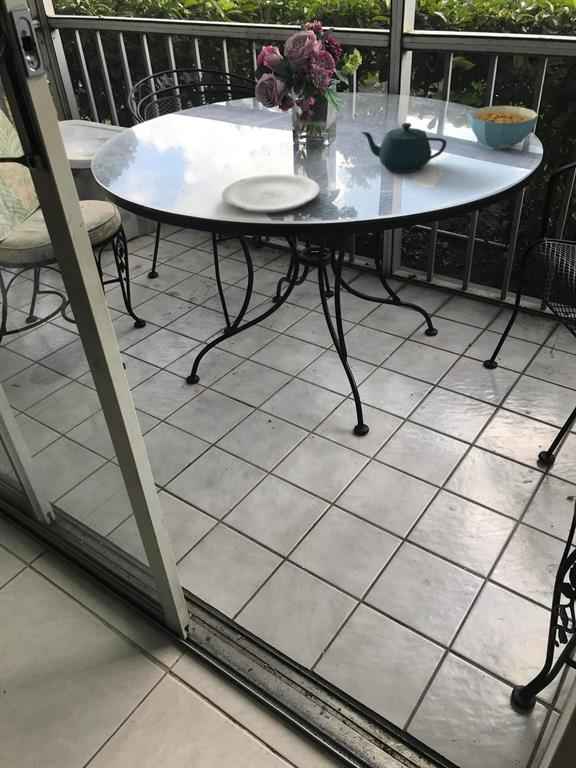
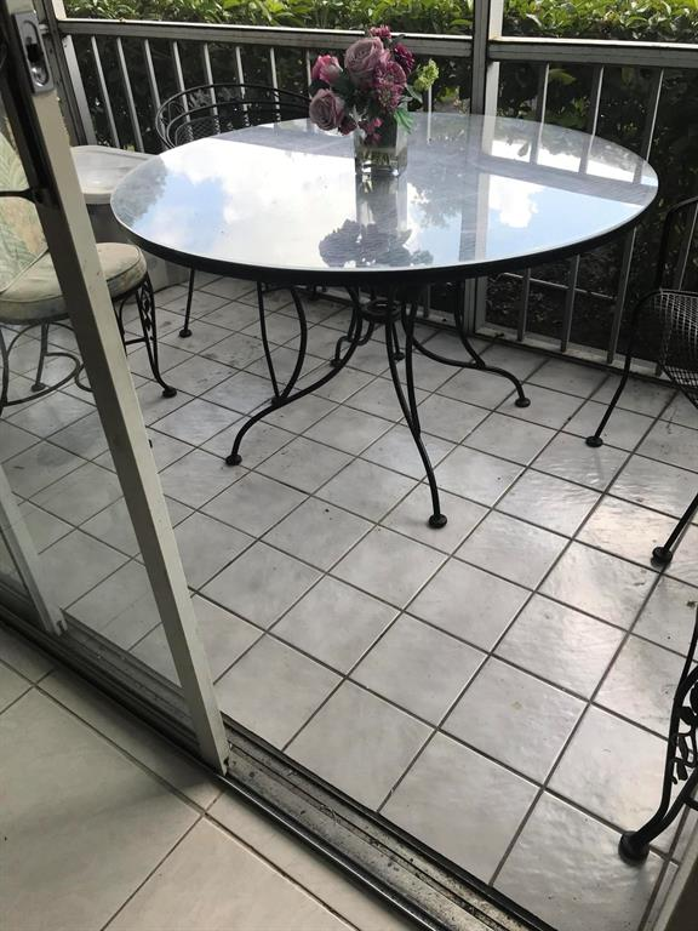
- plate [221,173,321,214]
- teapot [360,122,448,173]
- cereal bowl [469,105,539,151]
